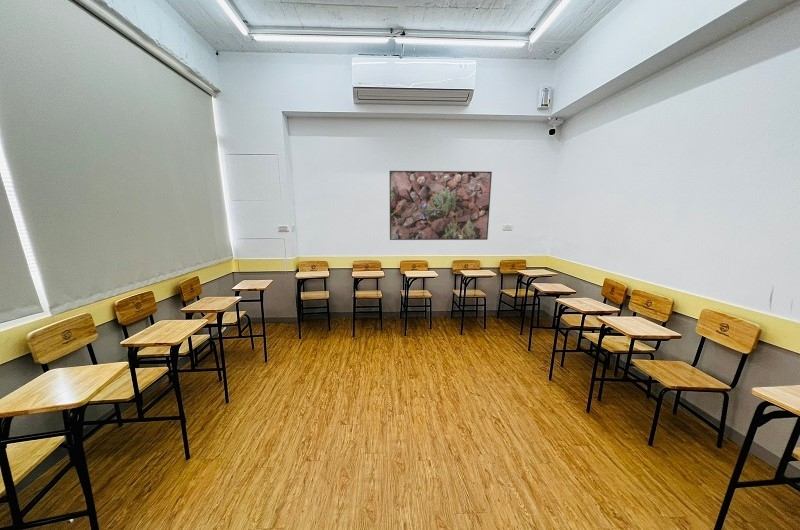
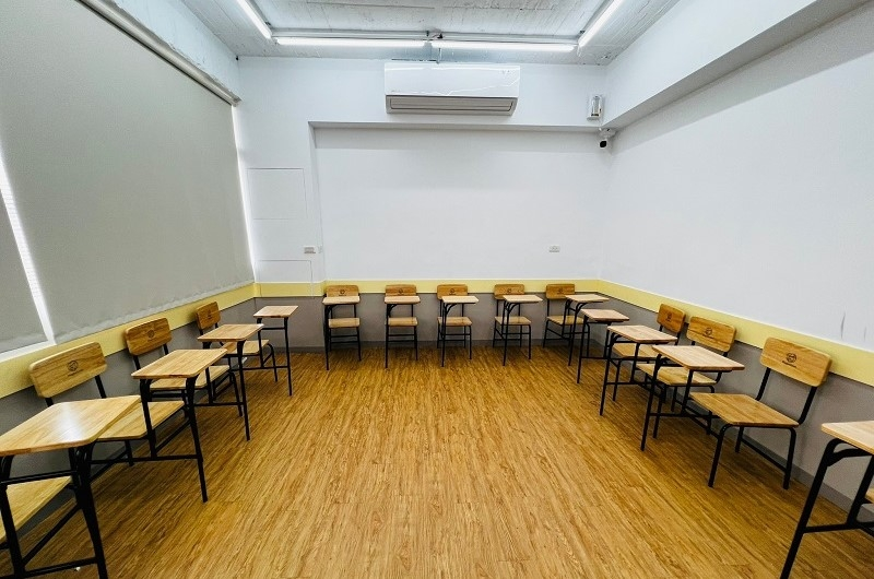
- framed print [389,170,493,241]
